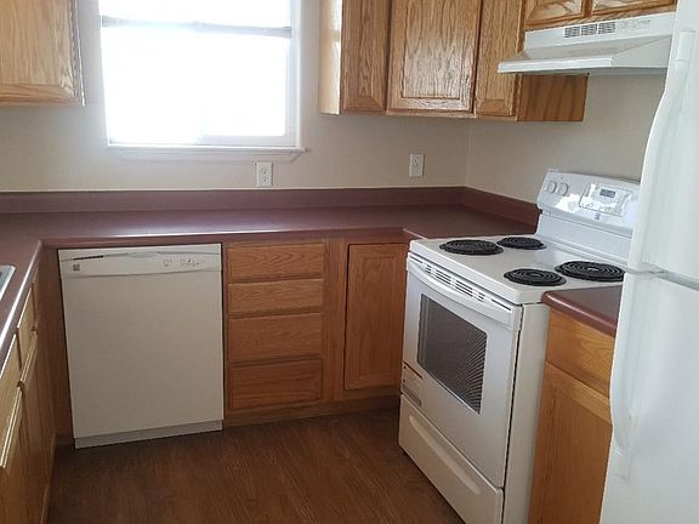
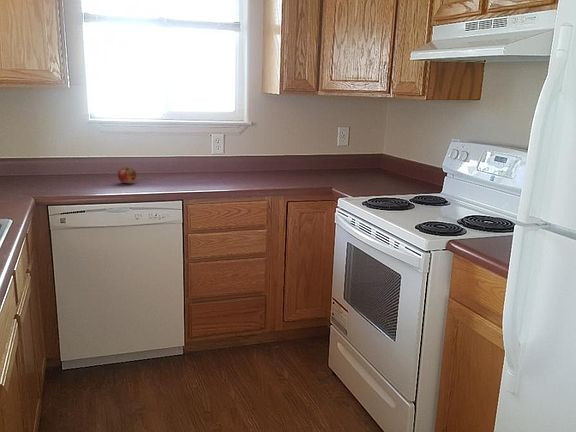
+ fruit [117,167,137,184]
